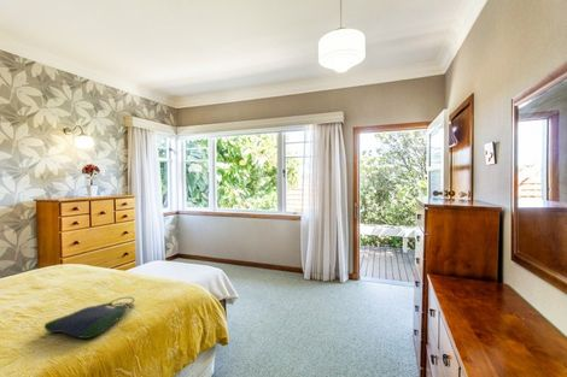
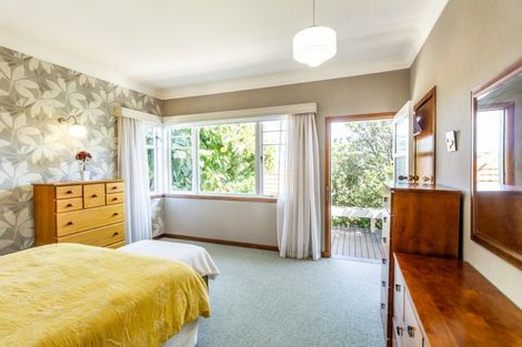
- handbag [43,296,135,340]
